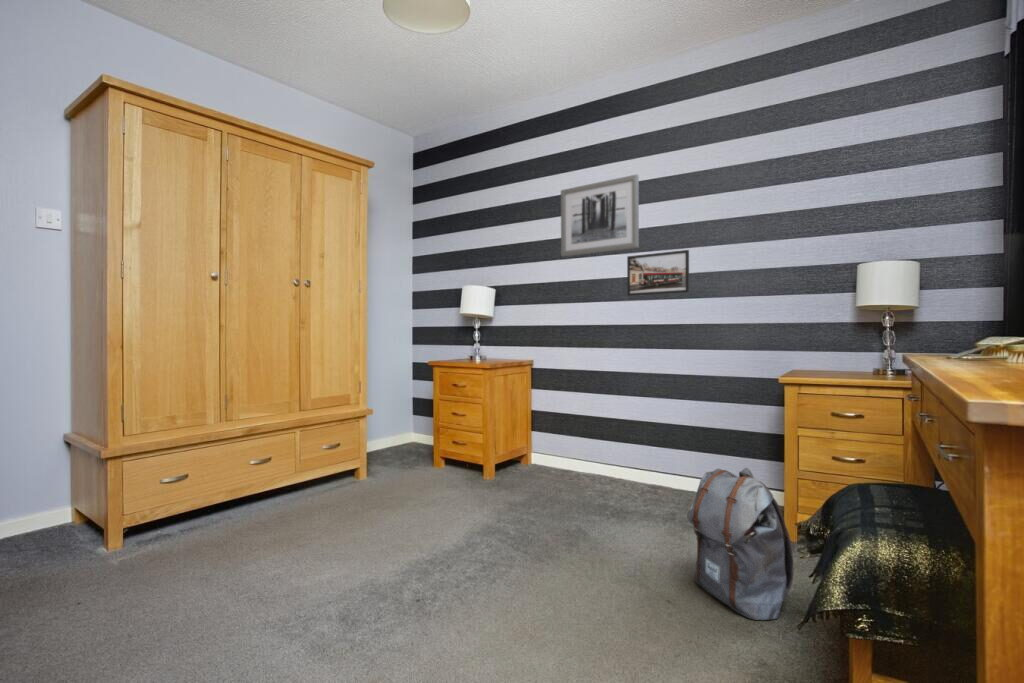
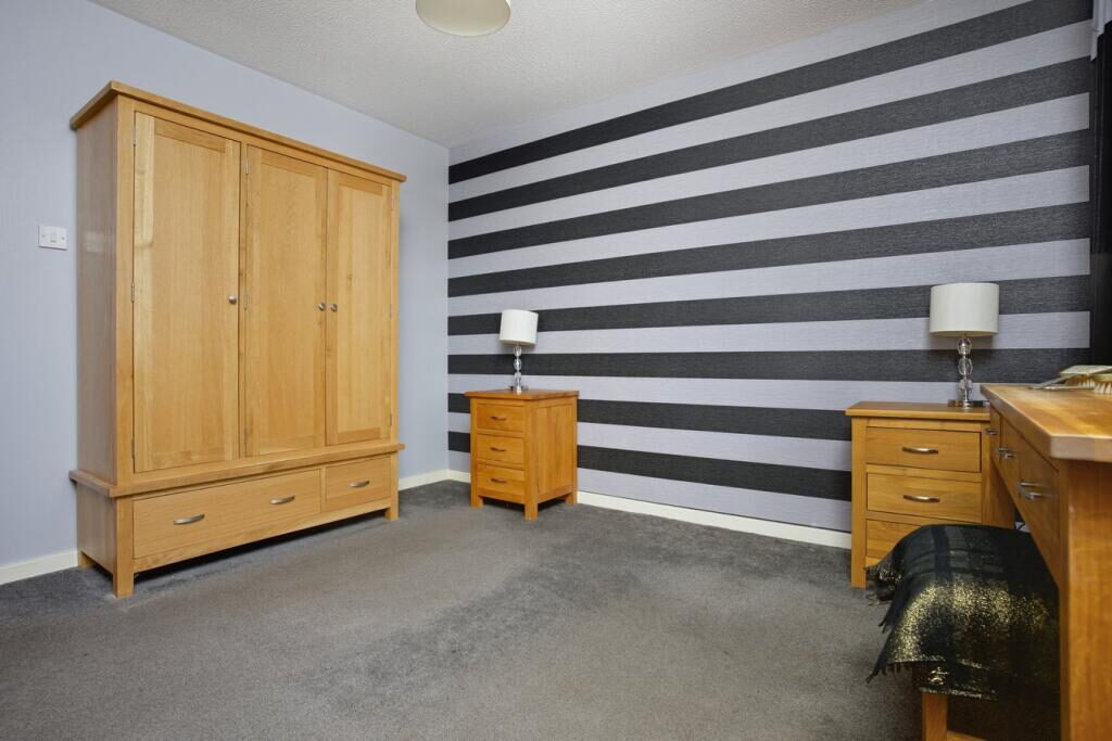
- wall art [560,173,640,257]
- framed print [626,249,690,297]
- backpack [686,467,795,621]
